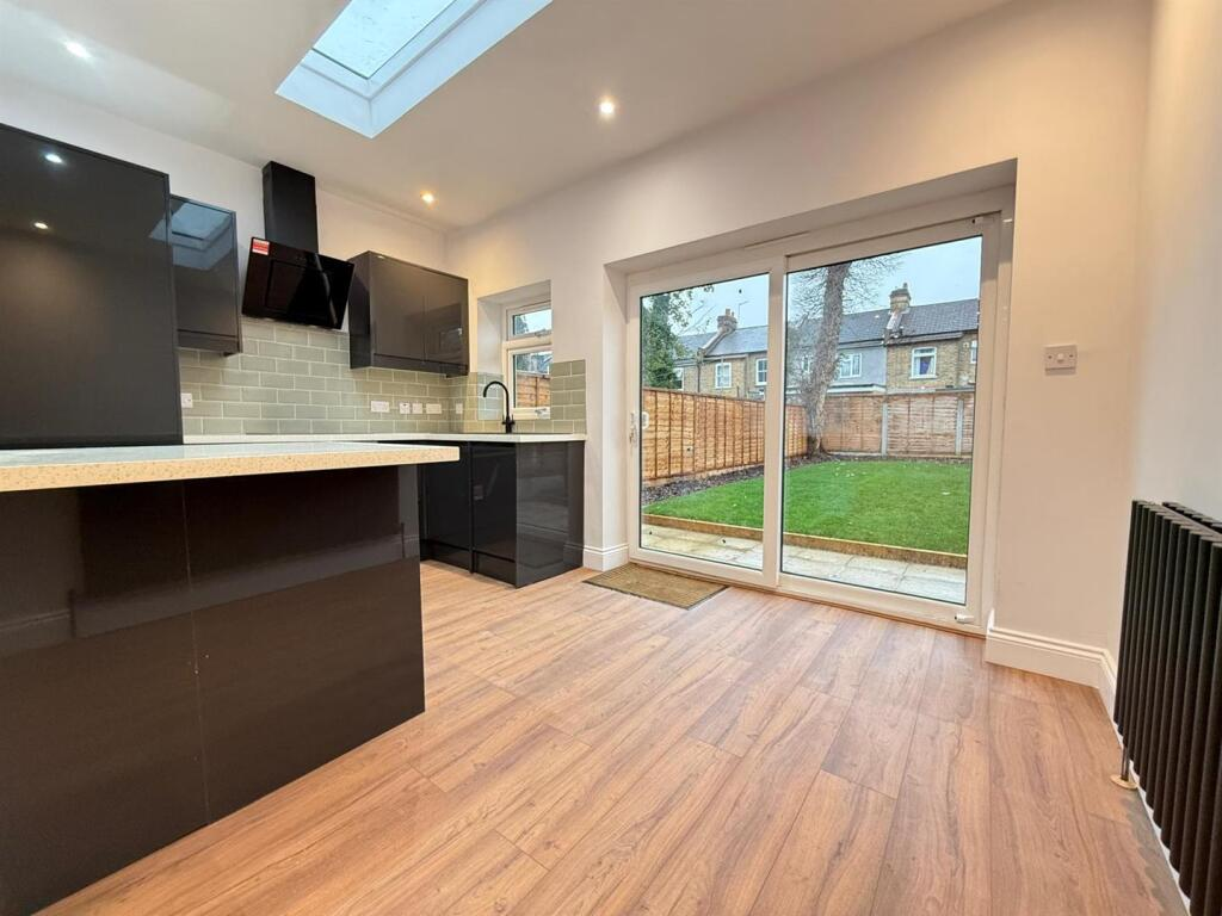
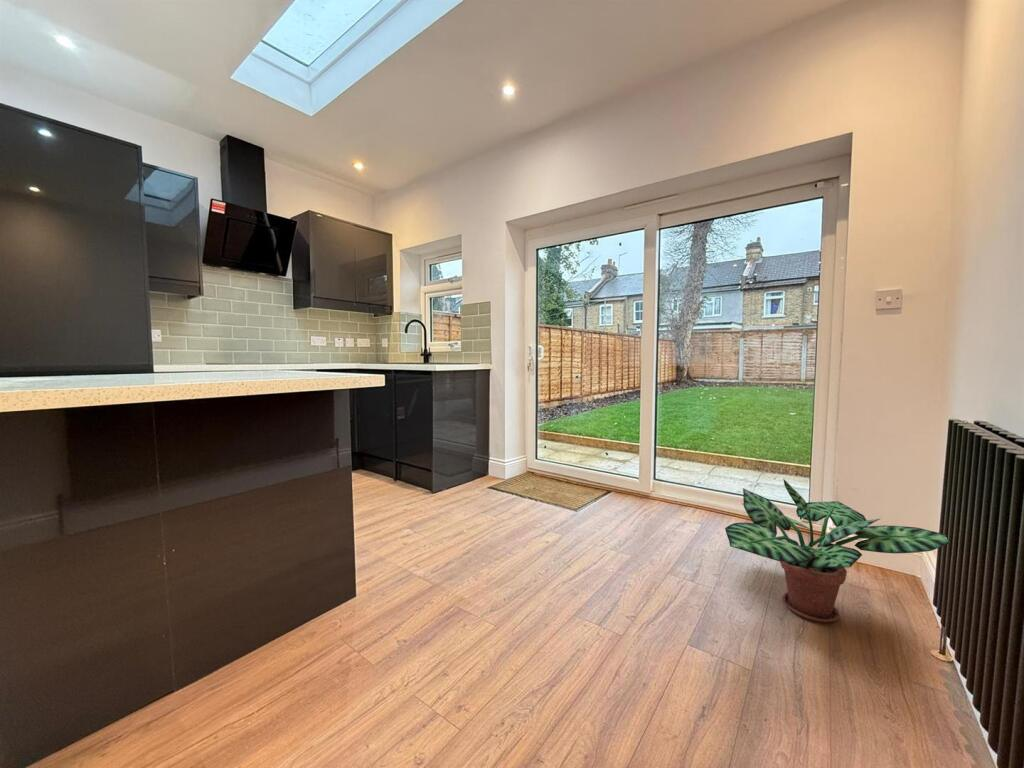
+ potted plant [724,479,950,624]
